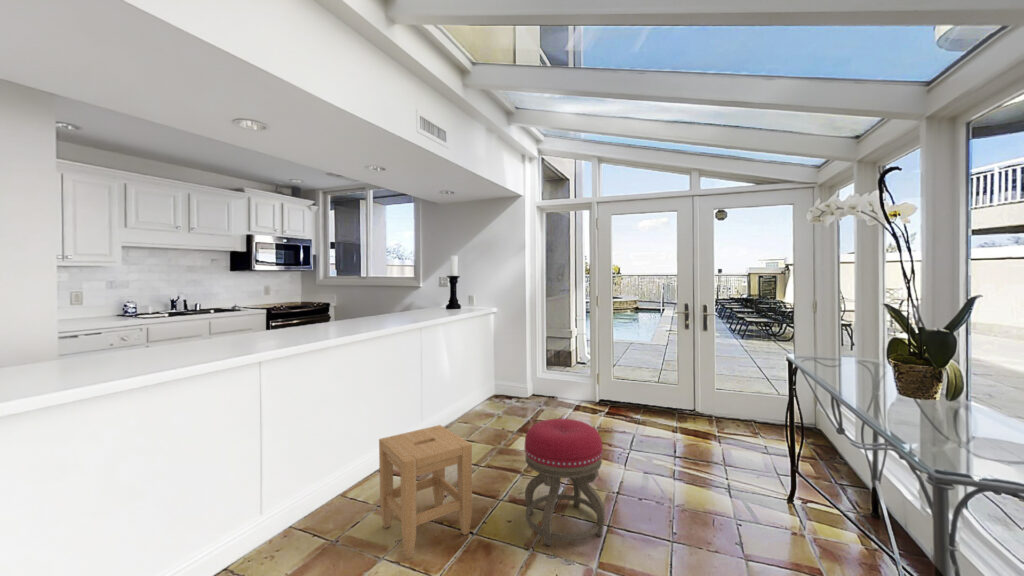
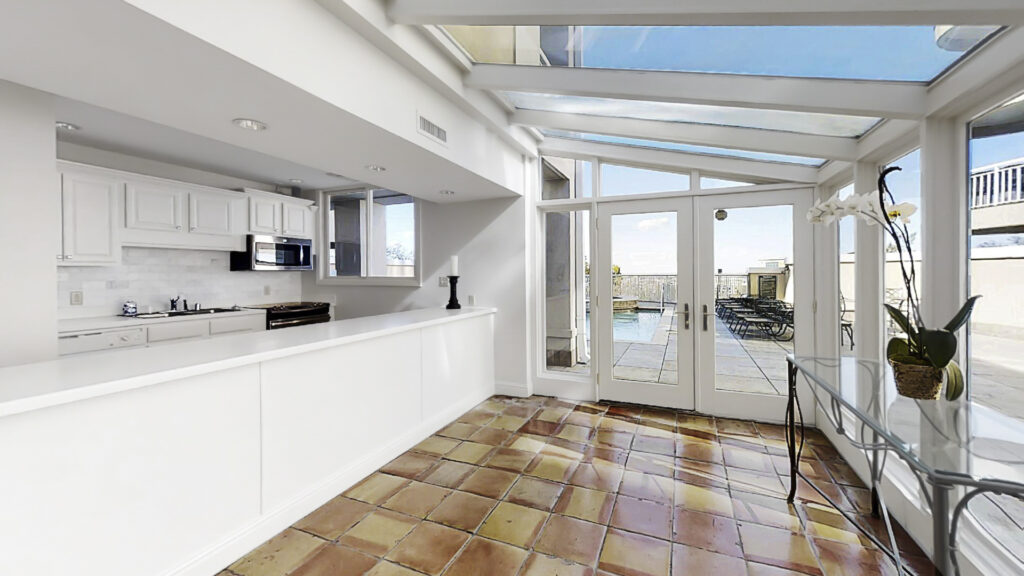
- stool [378,424,473,560]
- stool [524,418,606,547]
